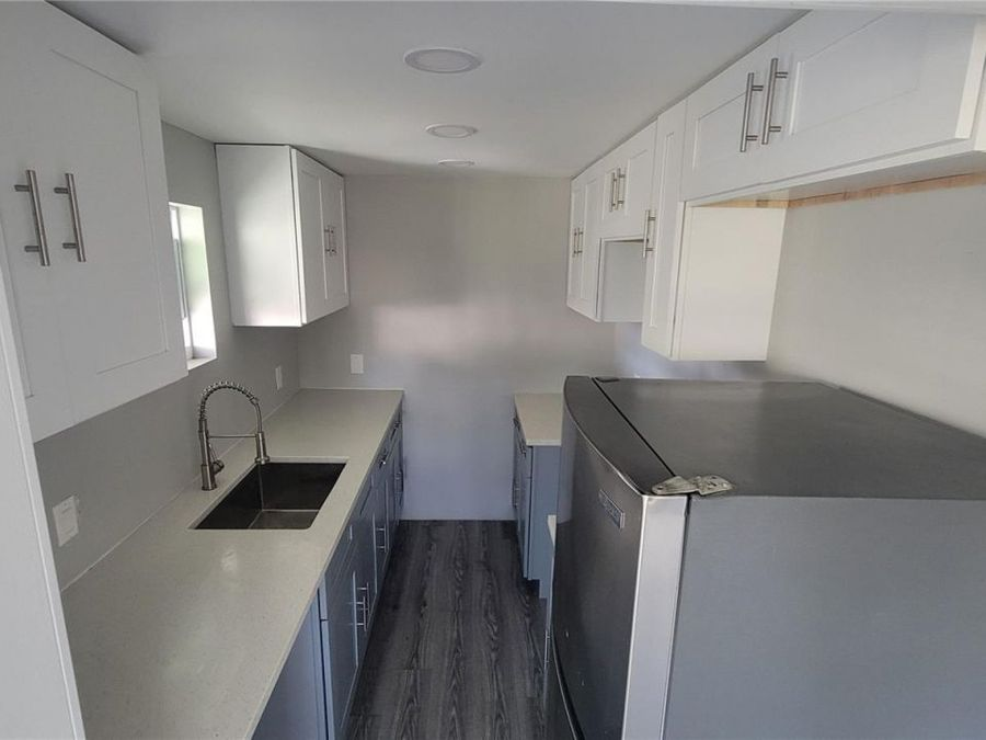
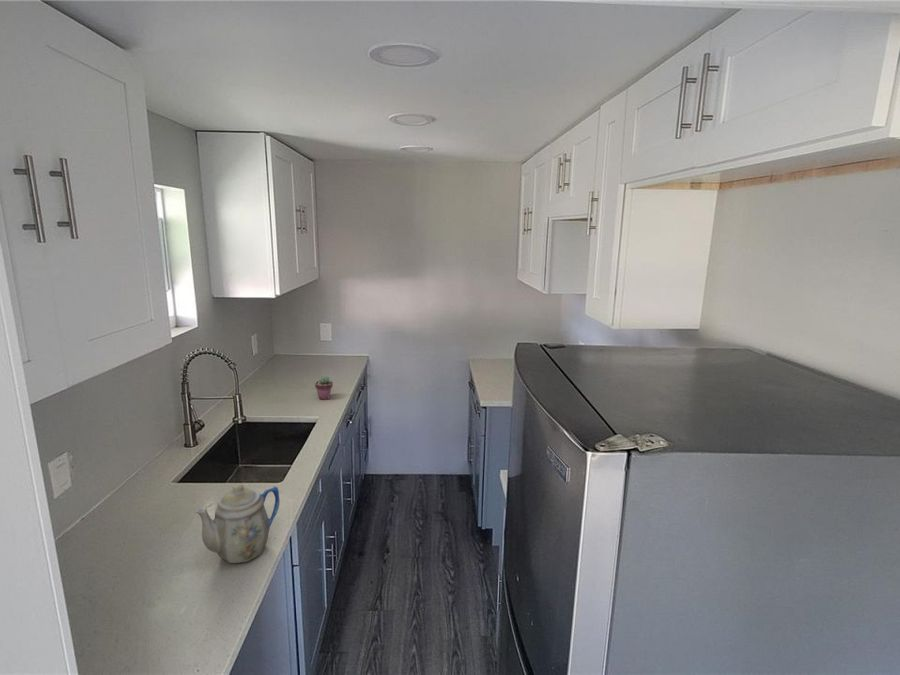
+ teapot [194,483,280,564]
+ potted succulent [314,375,334,401]
